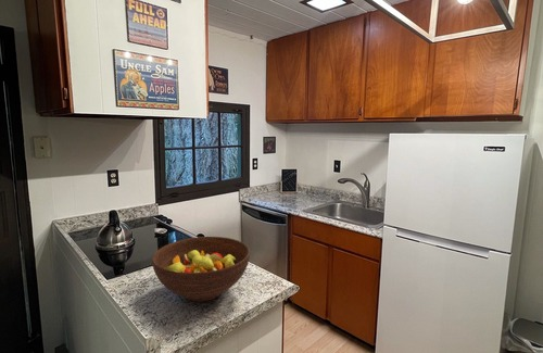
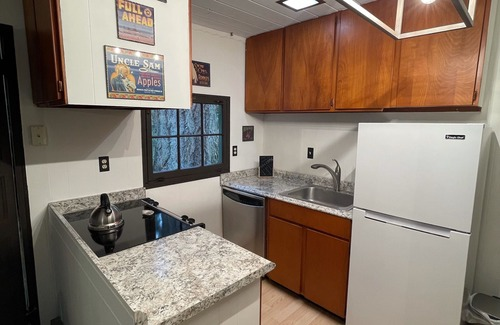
- fruit bowl [151,236,251,303]
